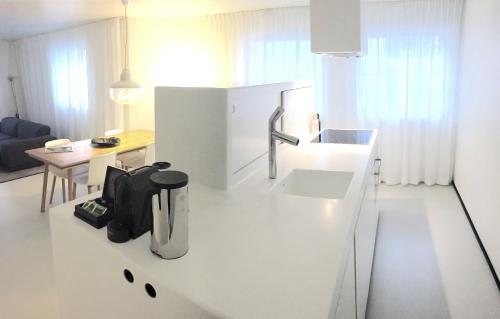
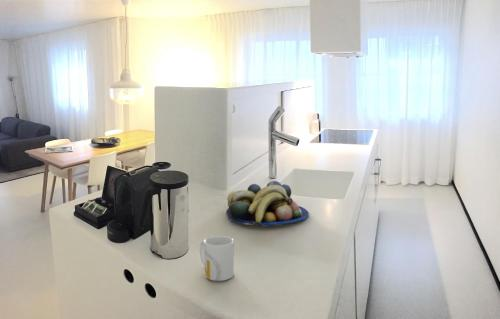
+ fruit bowl [225,180,310,227]
+ mug [199,235,235,282]
